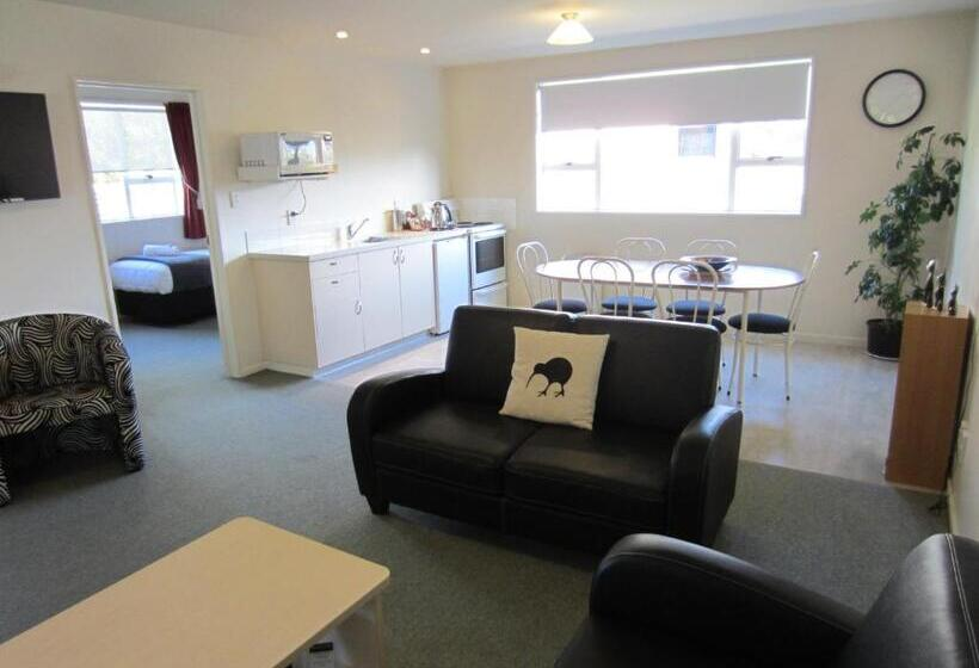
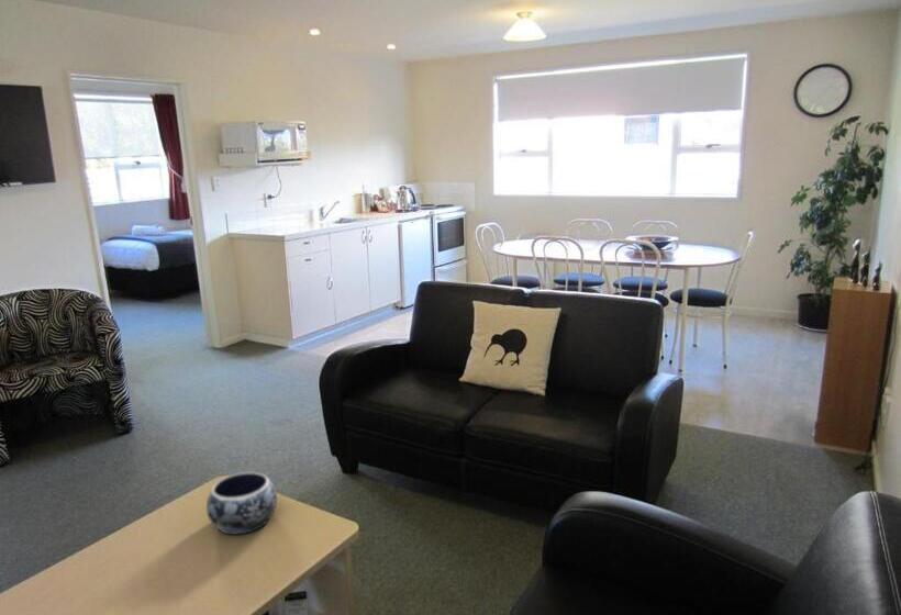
+ decorative bowl [205,471,278,536]
